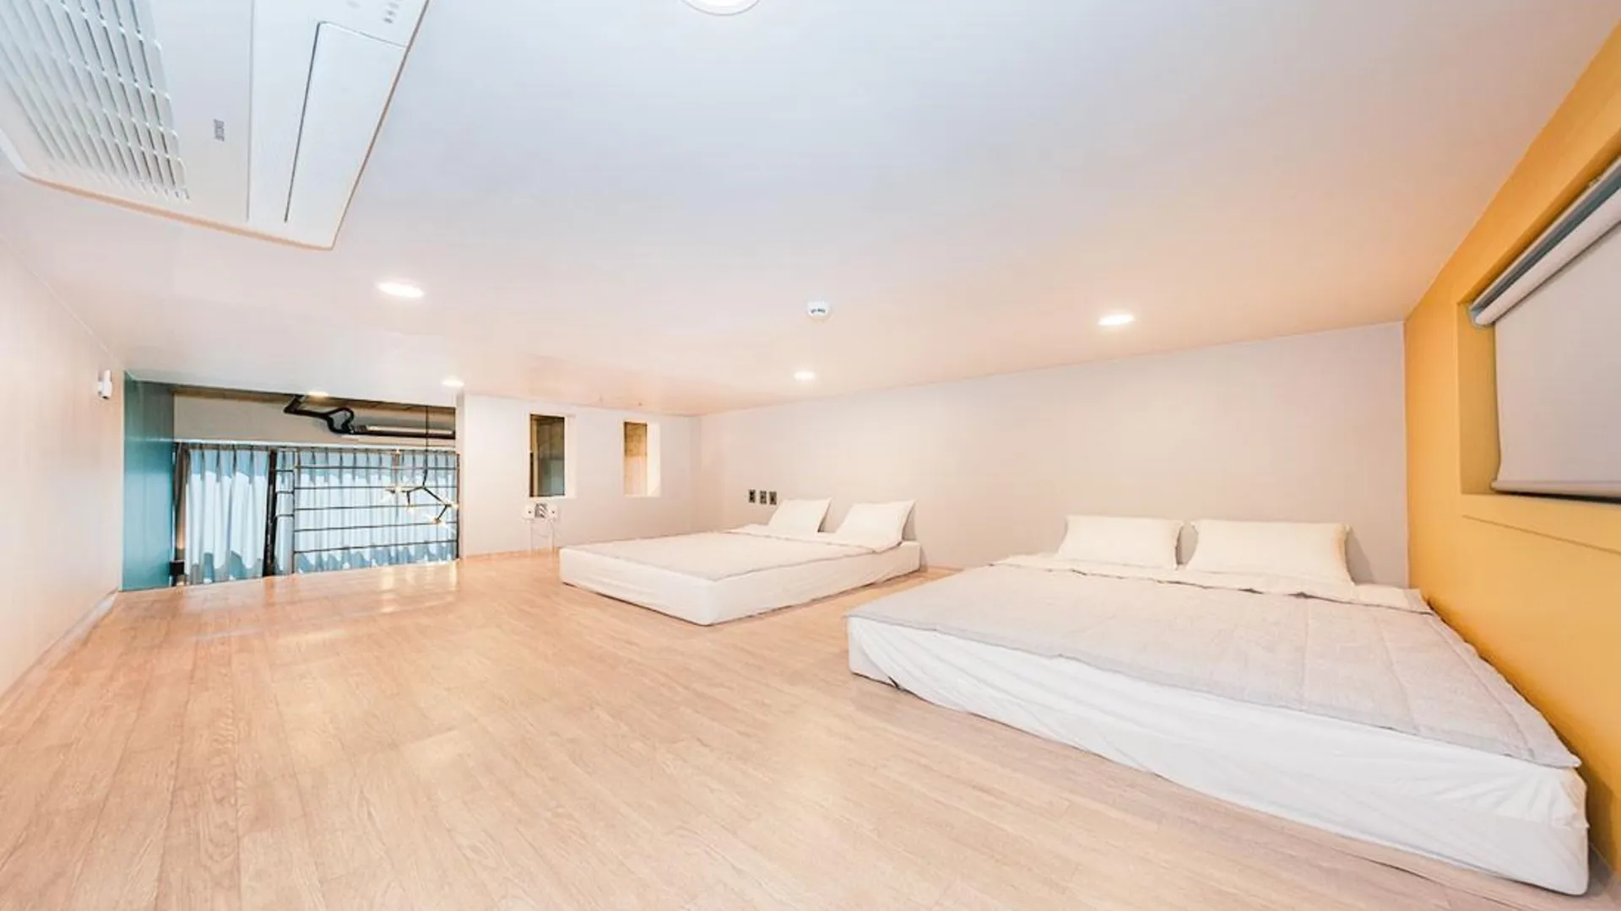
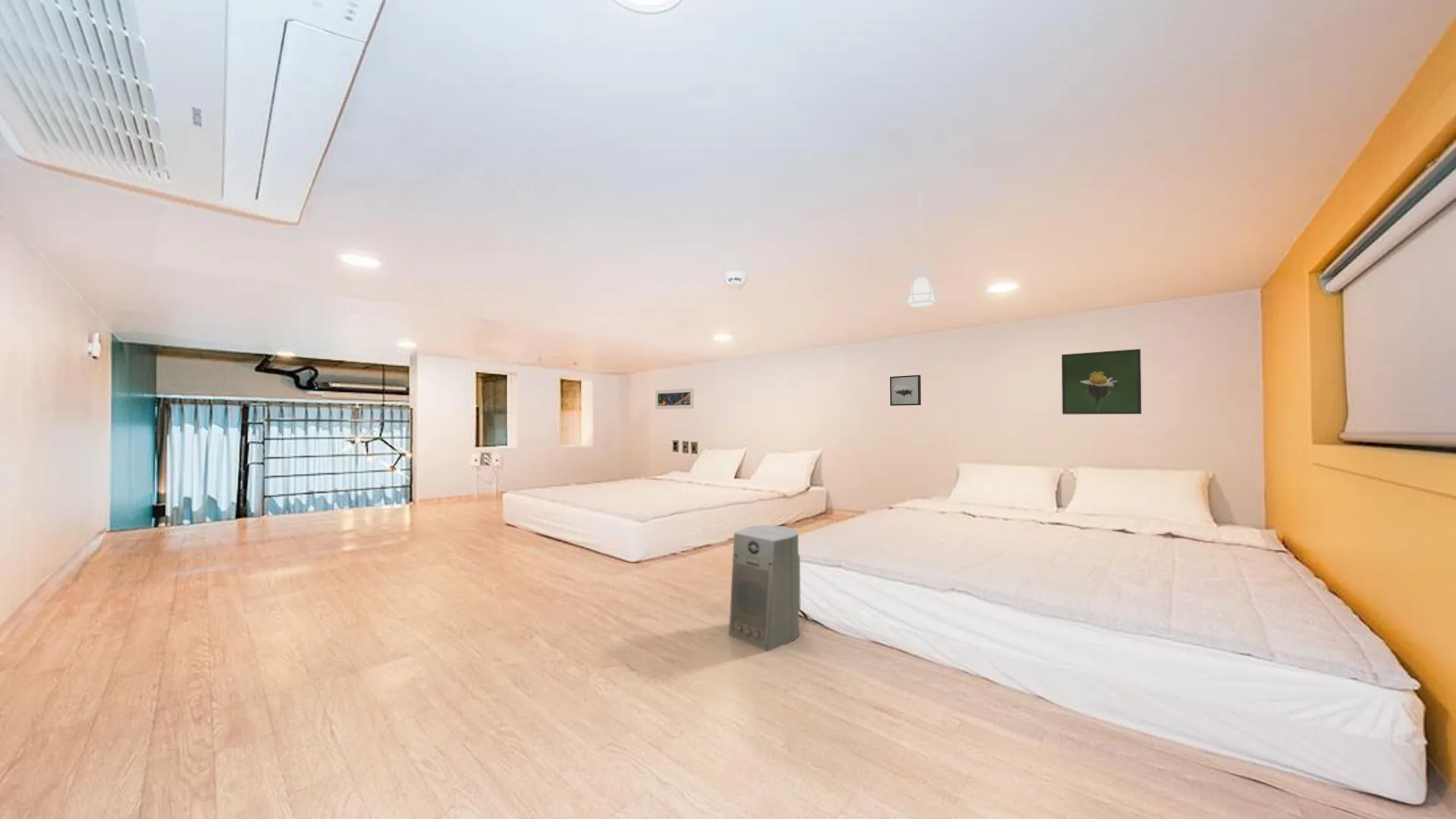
+ wall art [890,375,921,406]
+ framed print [1061,348,1142,415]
+ pendant lamp [901,191,943,309]
+ fan [728,525,802,652]
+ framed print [654,388,695,410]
